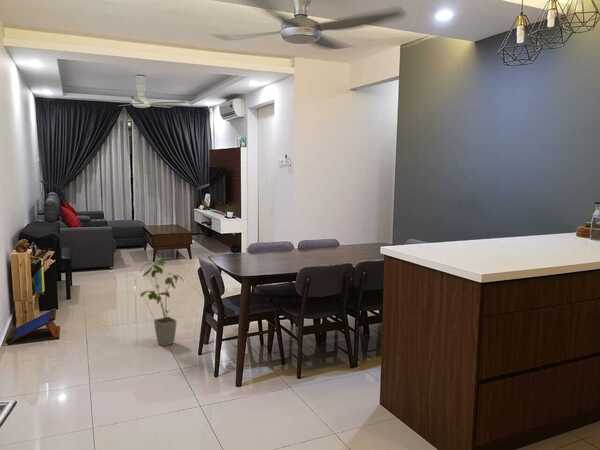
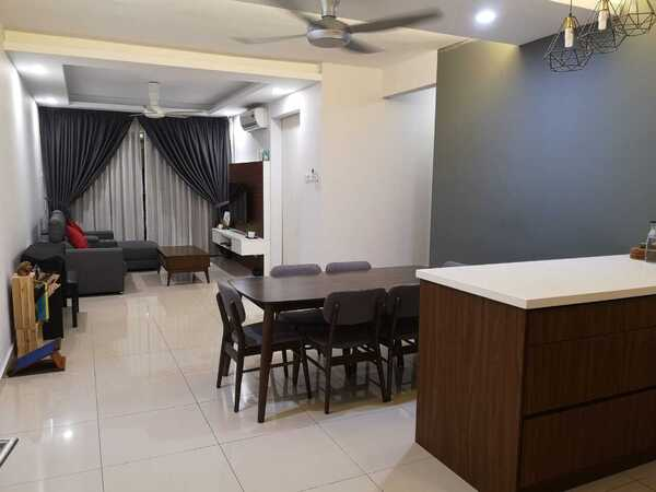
- house plant [139,259,185,347]
